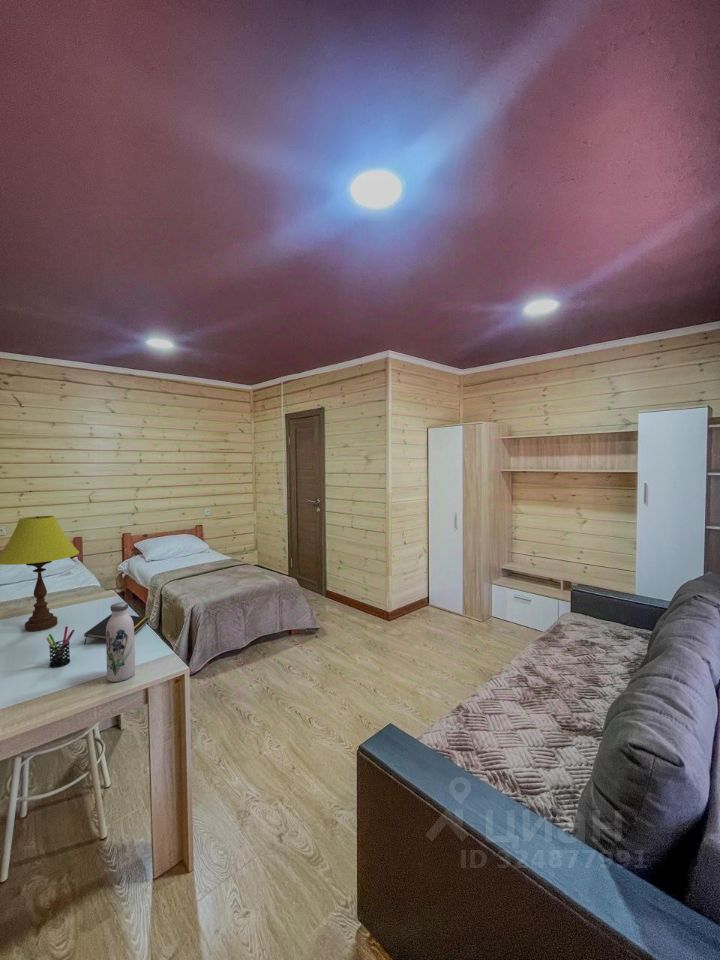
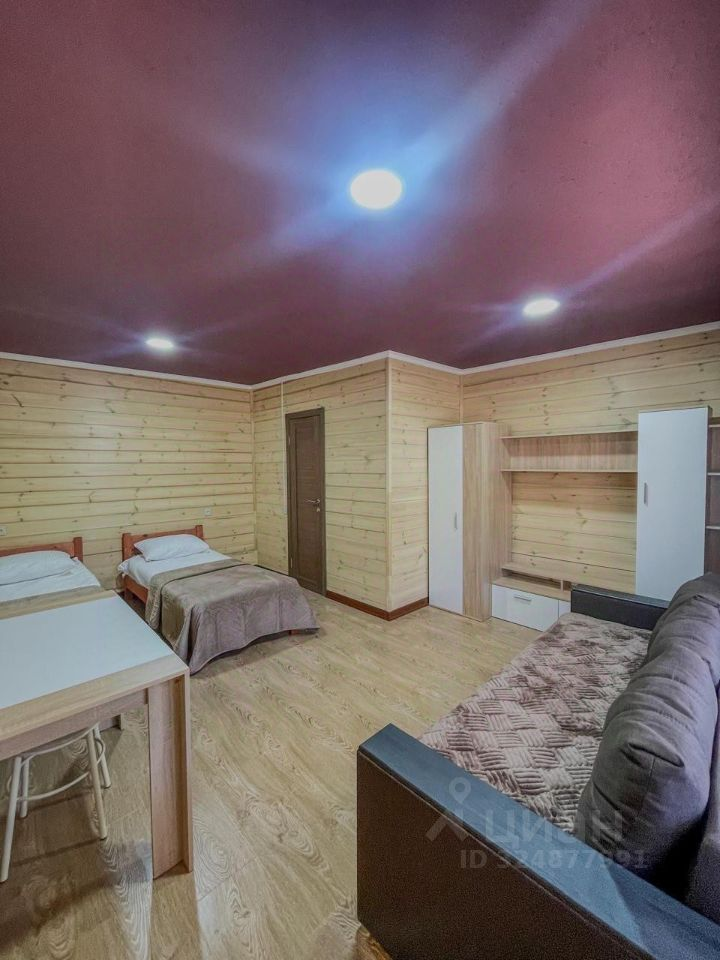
- pen holder [45,625,76,668]
- table lamp [0,515,80,632]
- water bottle [105,601,136,683]
- notepad [83,613,151,646]
